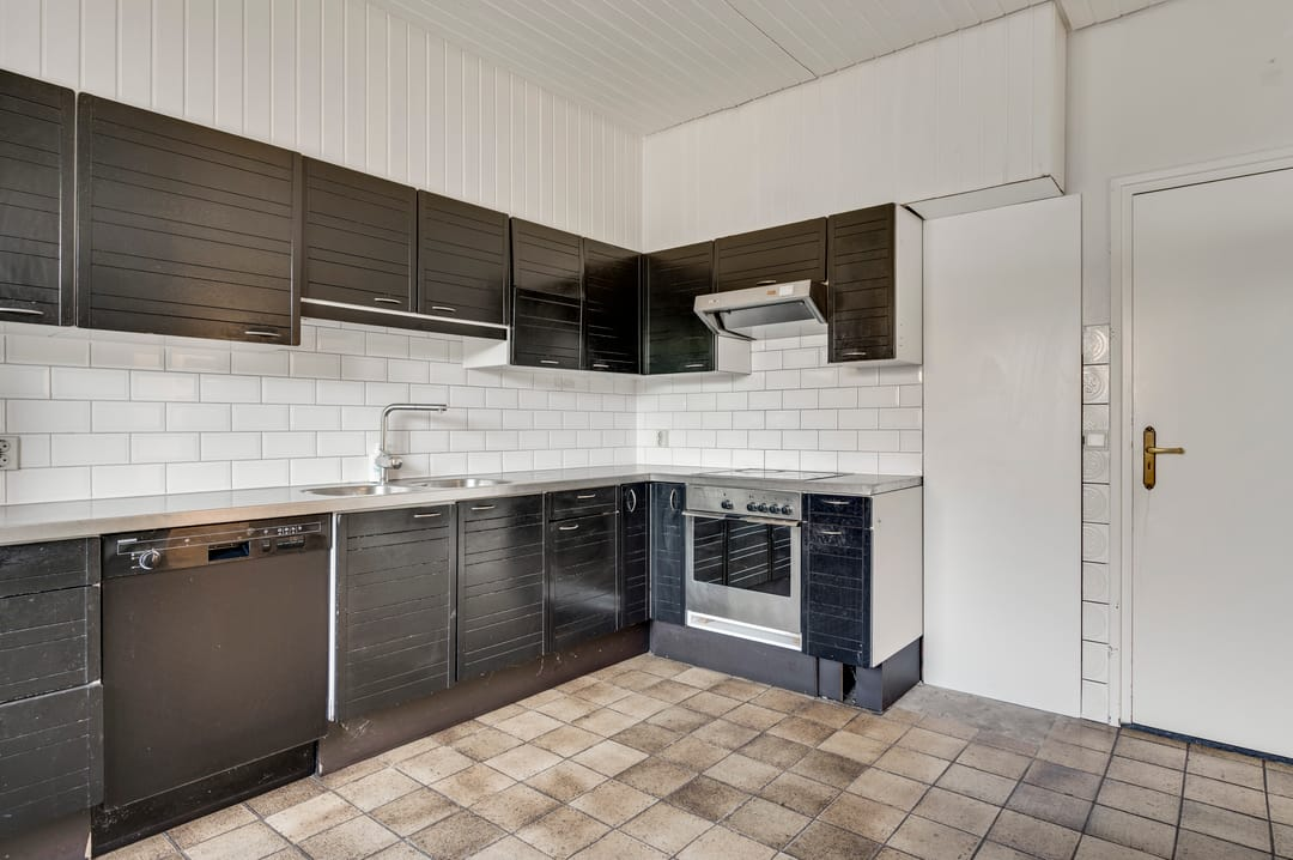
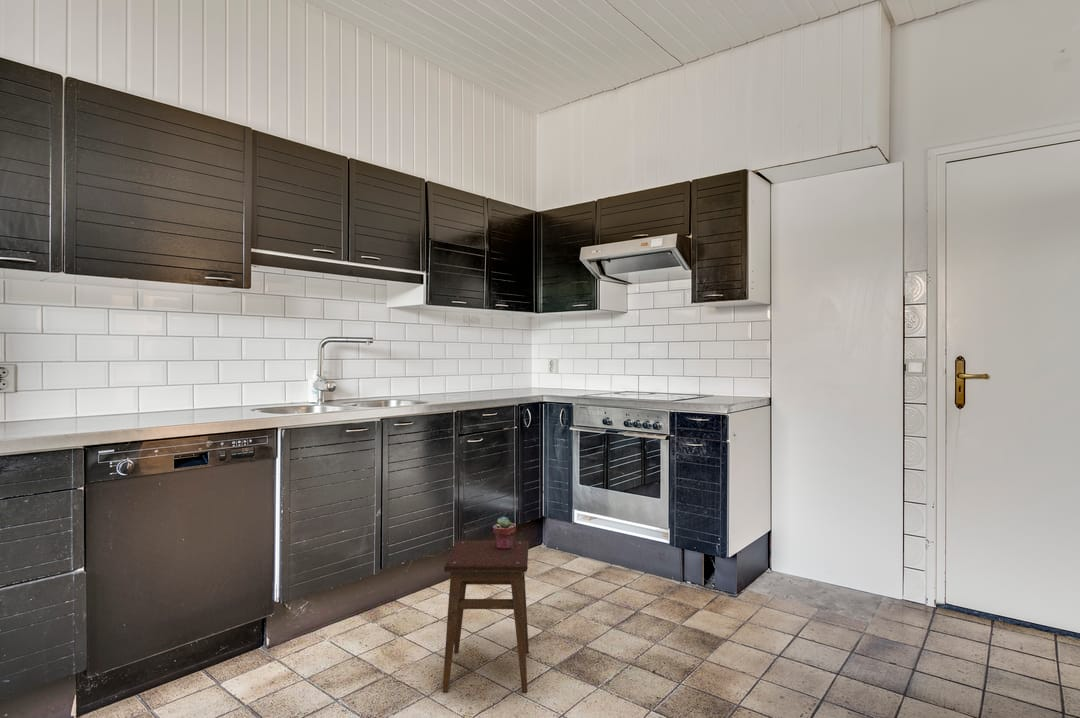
+ potted succulent [492,516,517,549]
+ stool [442,540,530,693]
